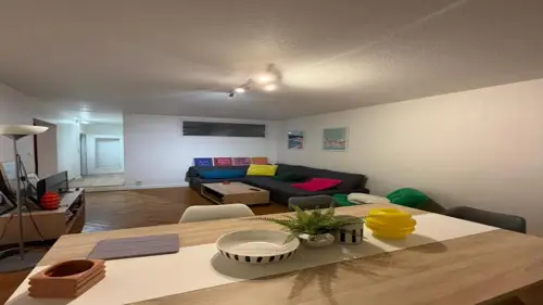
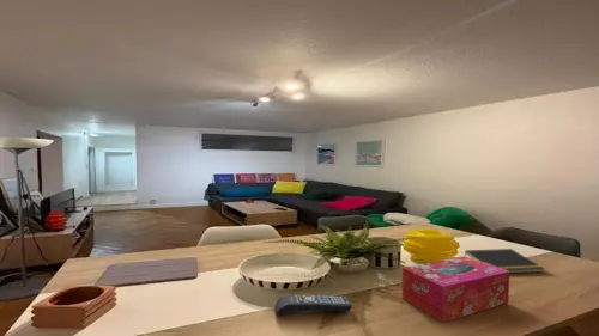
+ tissue box [401,255,510,324]
+ notepad [464,248,545,275]
+ remote control [273,293,353,317]
